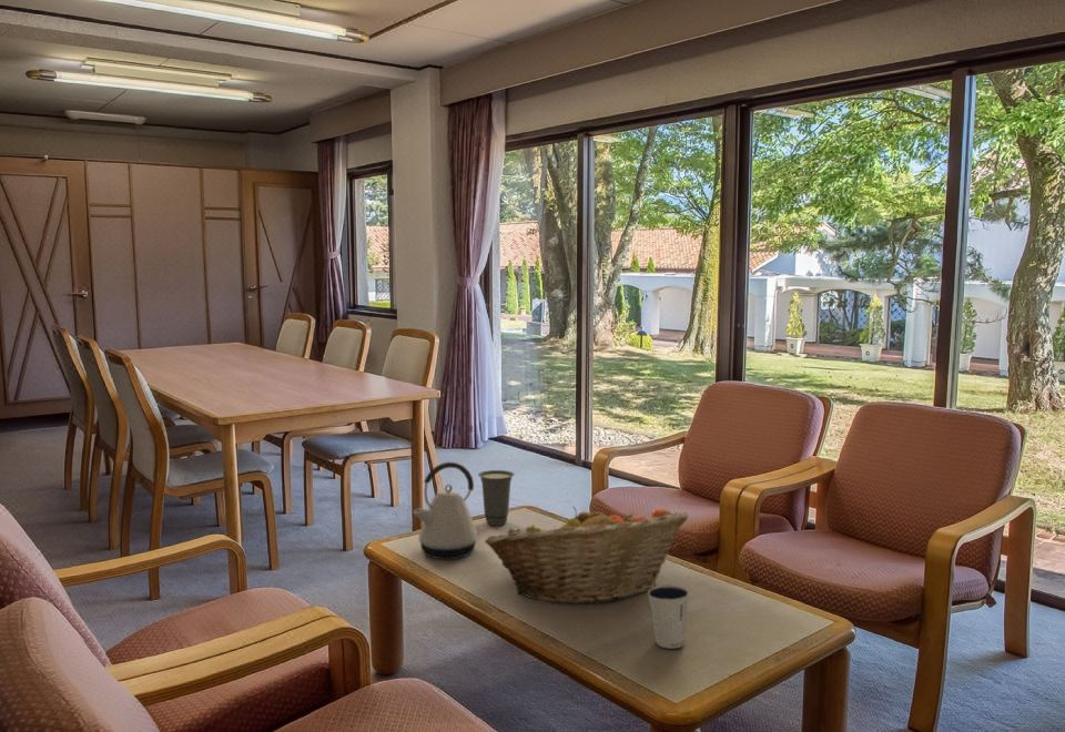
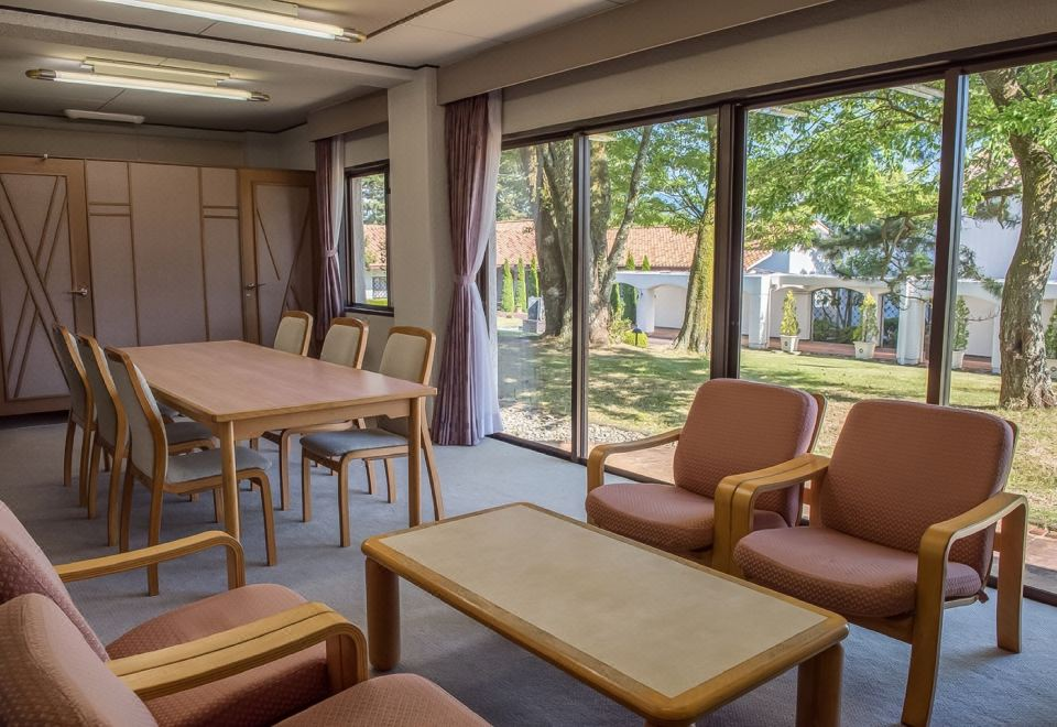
- dixie cup [647,584,690,650]
- fruit basket [484,506,690,604]
- kettle [413,461,479,560]
- cup [477,469,515,527]
